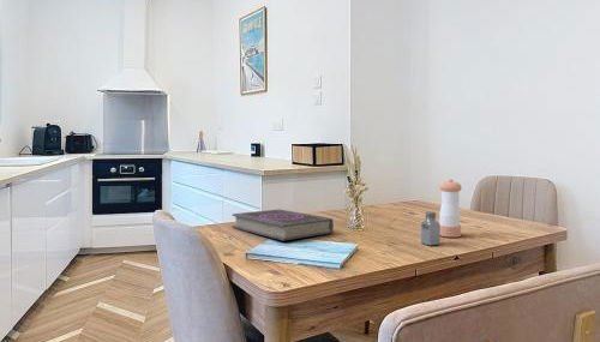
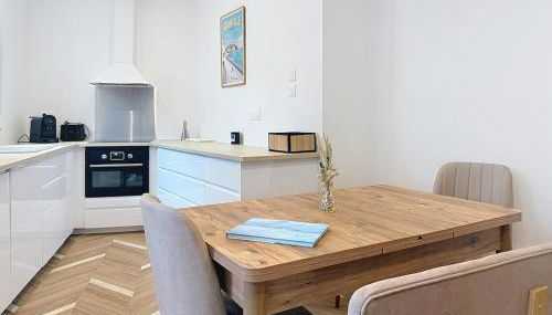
- pepper shaker [438,178,463,238]
- book [230,209,335,241]
- saltshaker [420,210,442,246]
